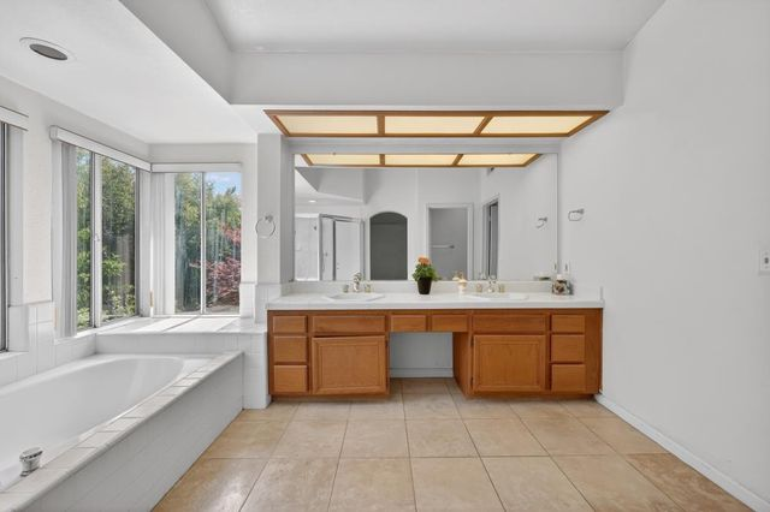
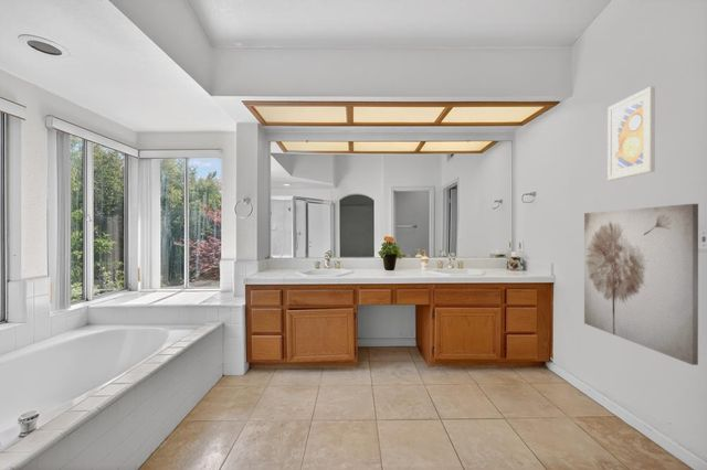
+ wall art [583,203,699,366]
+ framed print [606,85,656,181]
